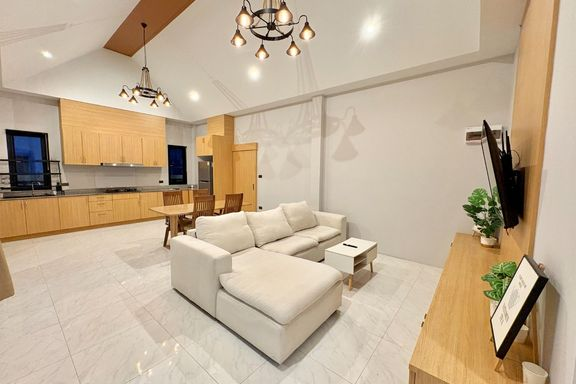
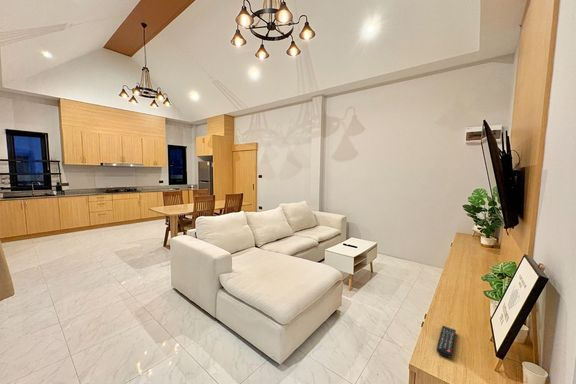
+ remote control [435,325,457,359]
